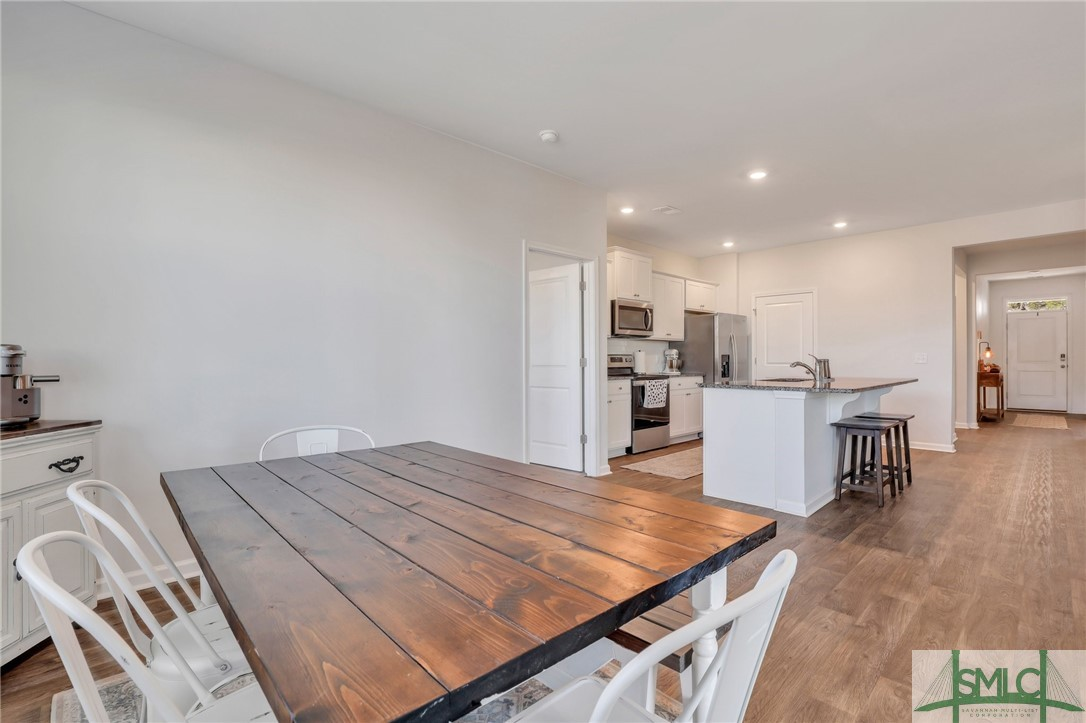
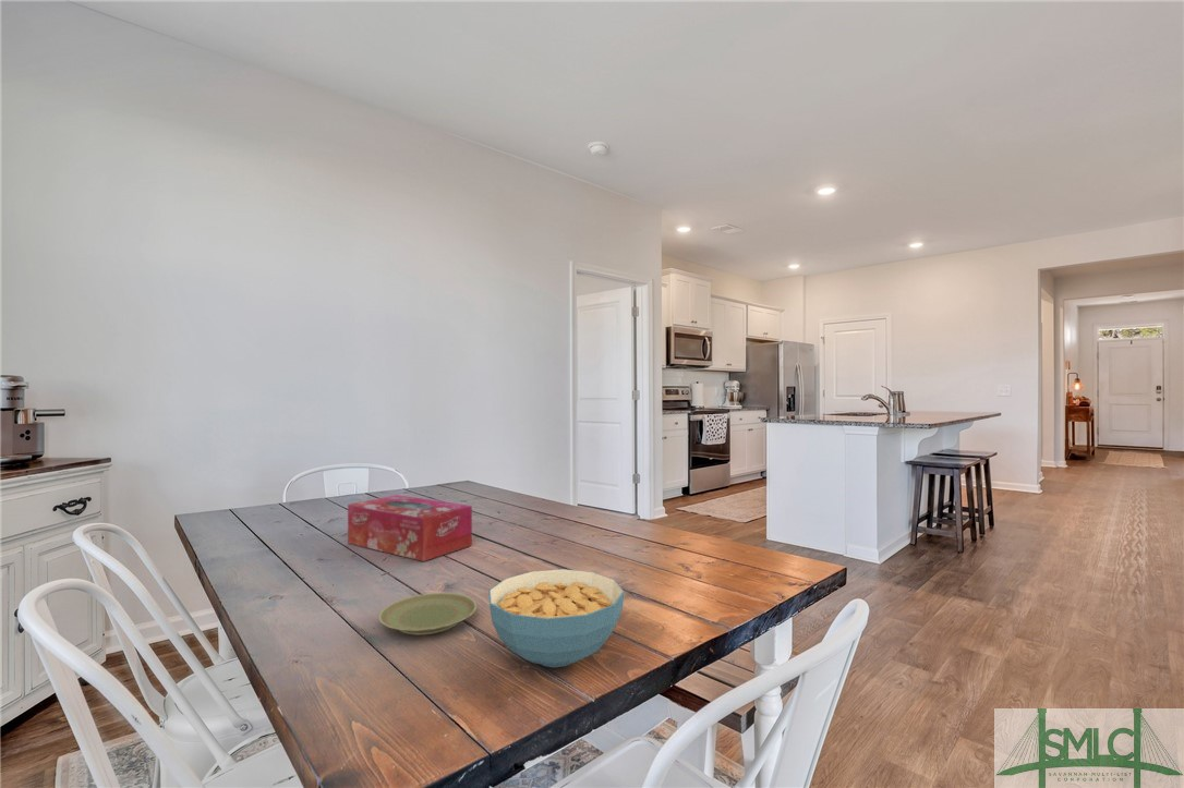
+ tissue box [347,494,473,562]
+ plate [378,592,478,635]
+ cereal bowl [487,568,626,668]
